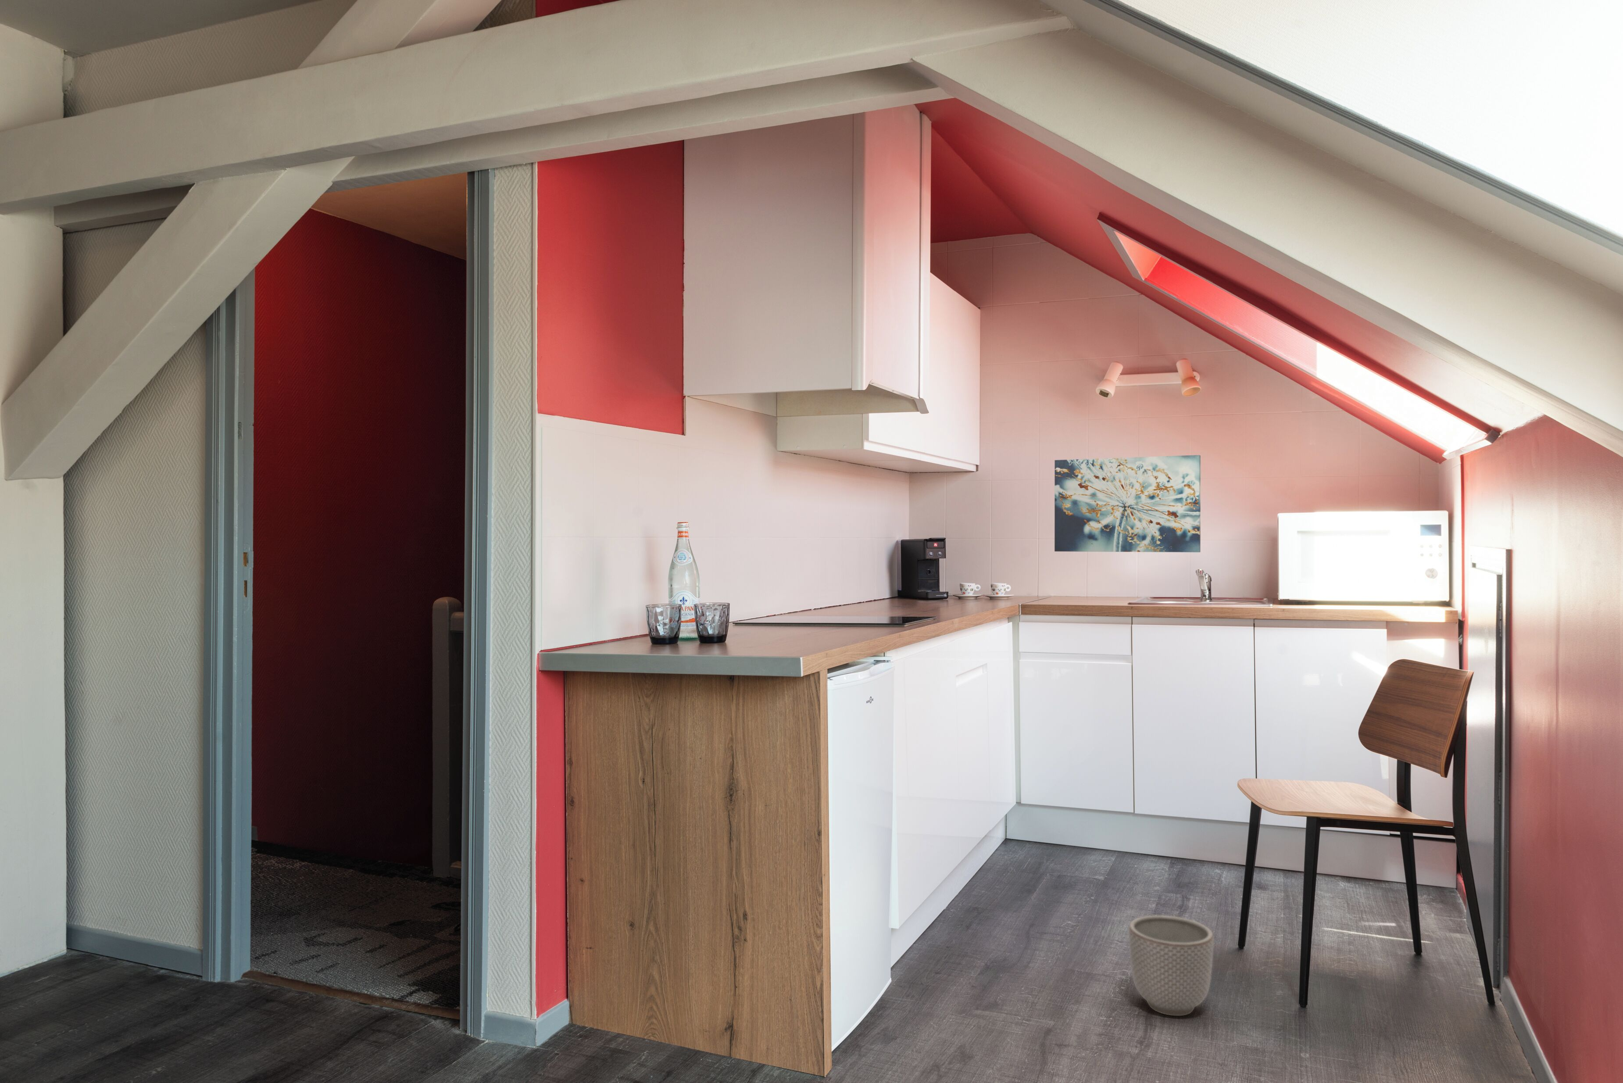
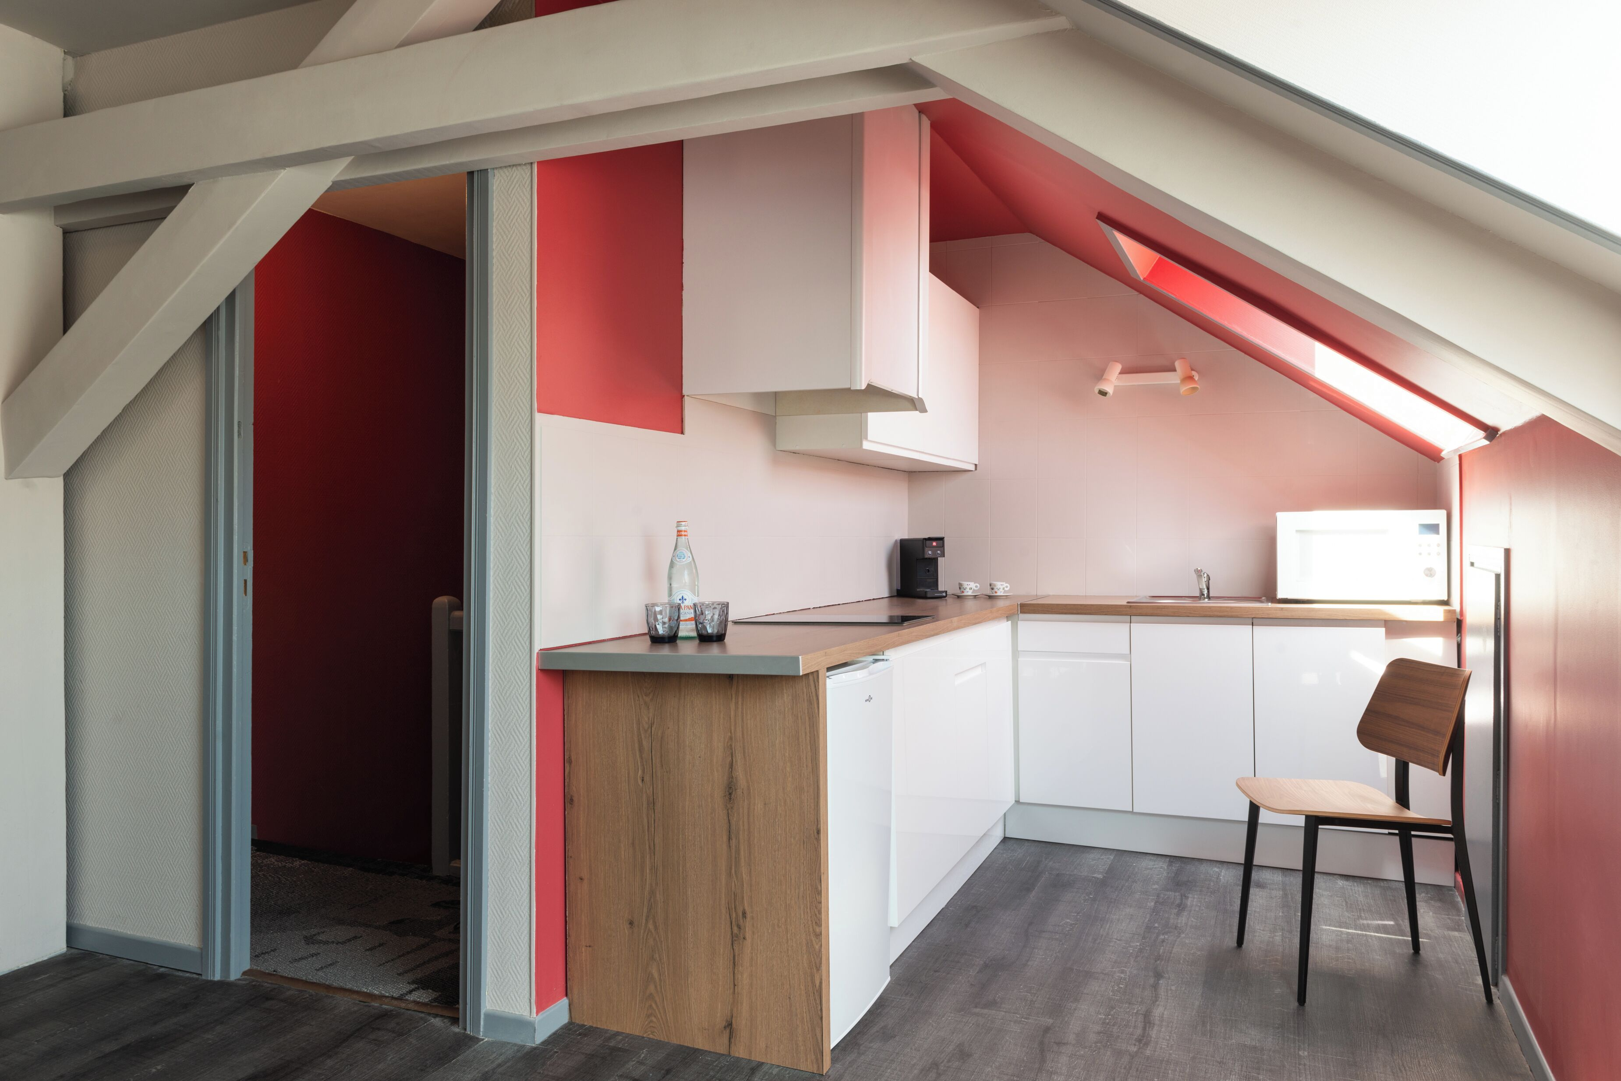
- wall art [1054,454,1201,552]
- planter [1129,915,1215,1017]
